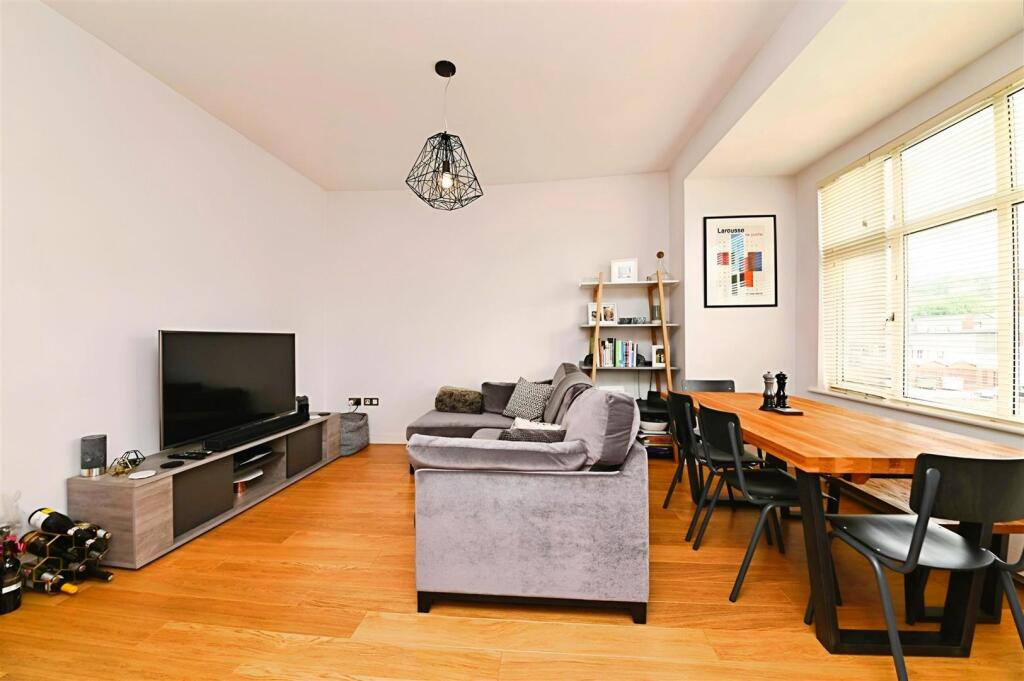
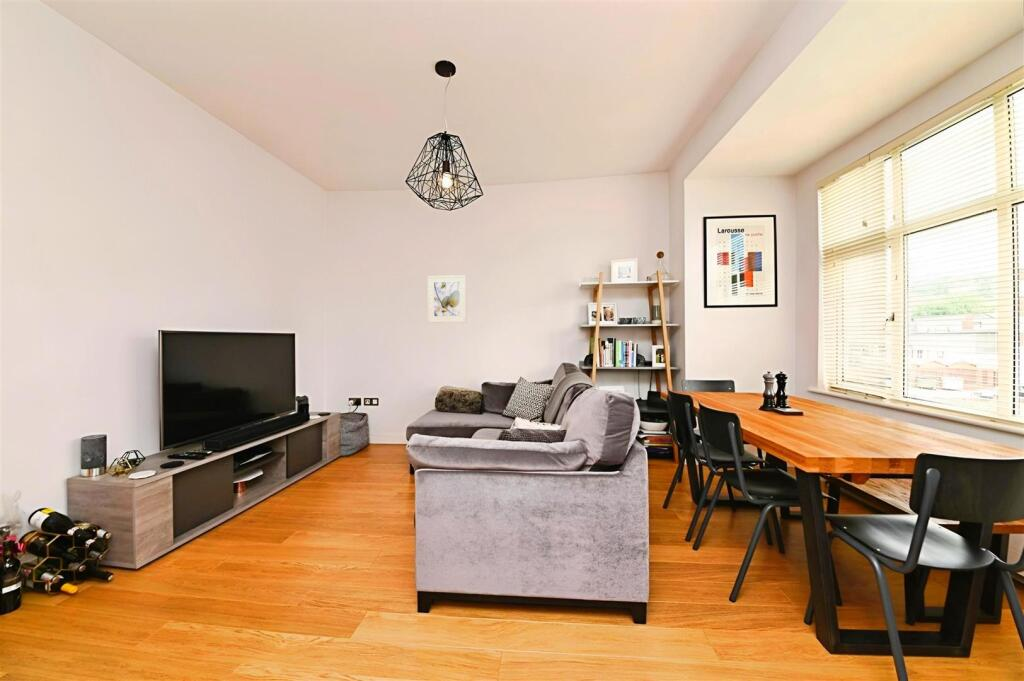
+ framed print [427,274,467,324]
